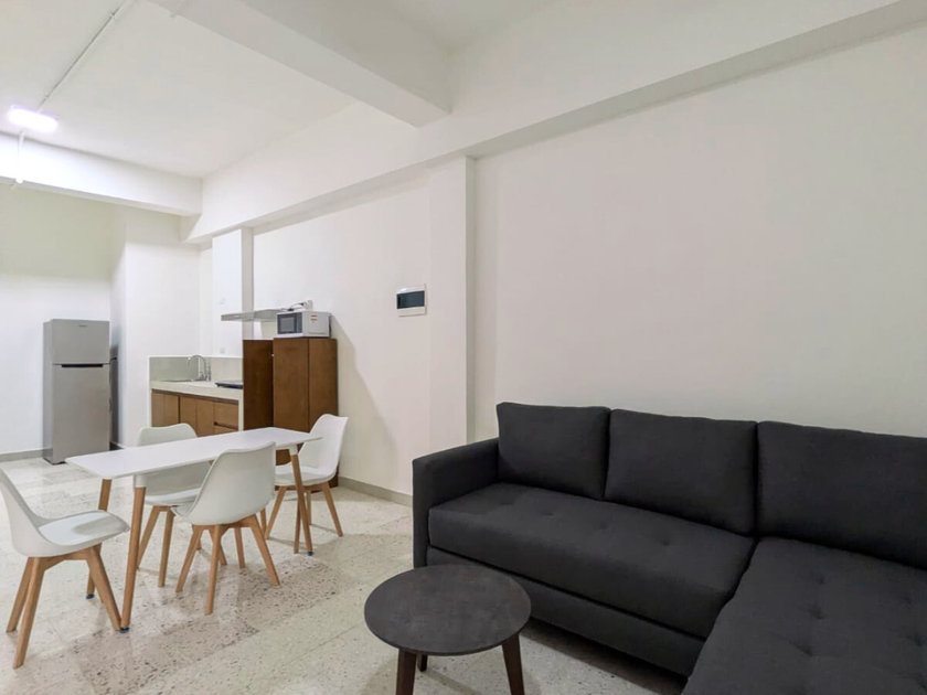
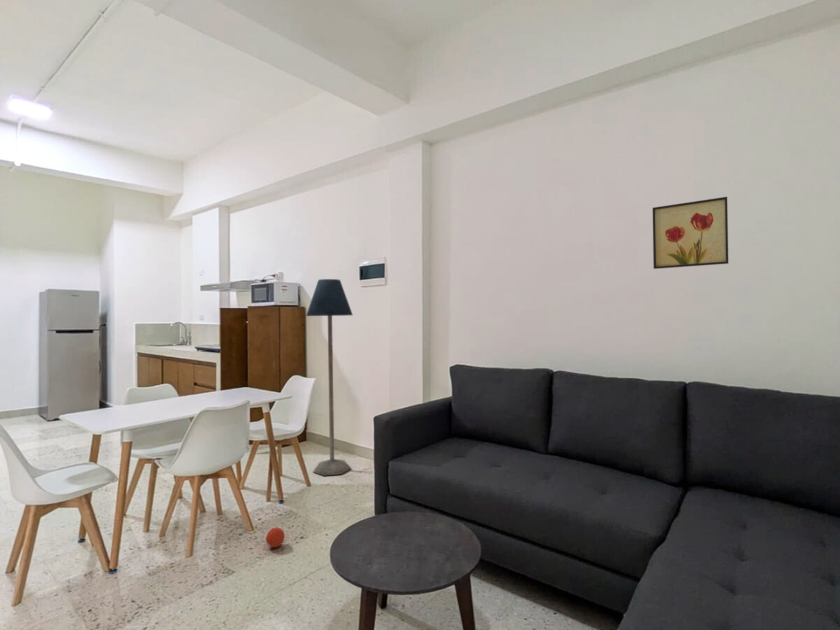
+ floor lamp [305,278,354,477]
+ wall art [652,196,729,270]
+ ball [265,526,286,548]
